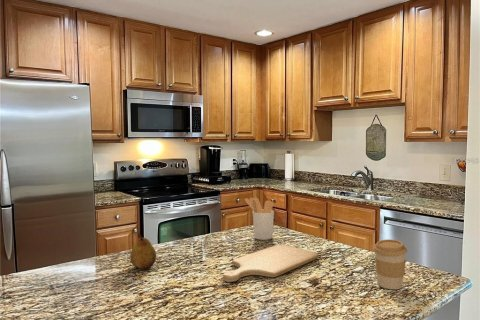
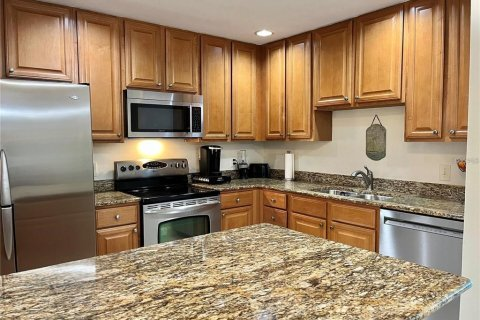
- chopping board [222,244,320,283]
- fruit [129,234,157,270]
- coffee cup [372,239,408,290]
- utensil holder [244,197,275,241]
